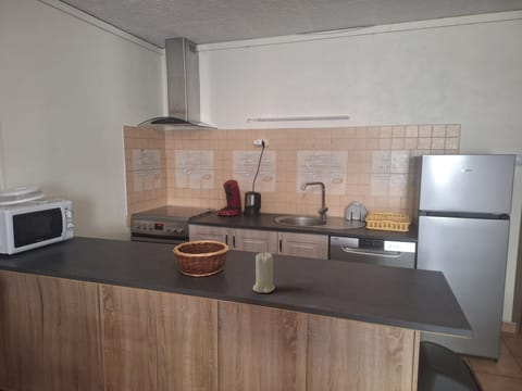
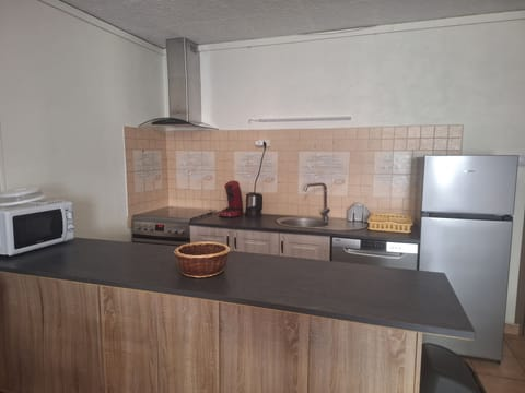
- candle [252,251,276,293]
